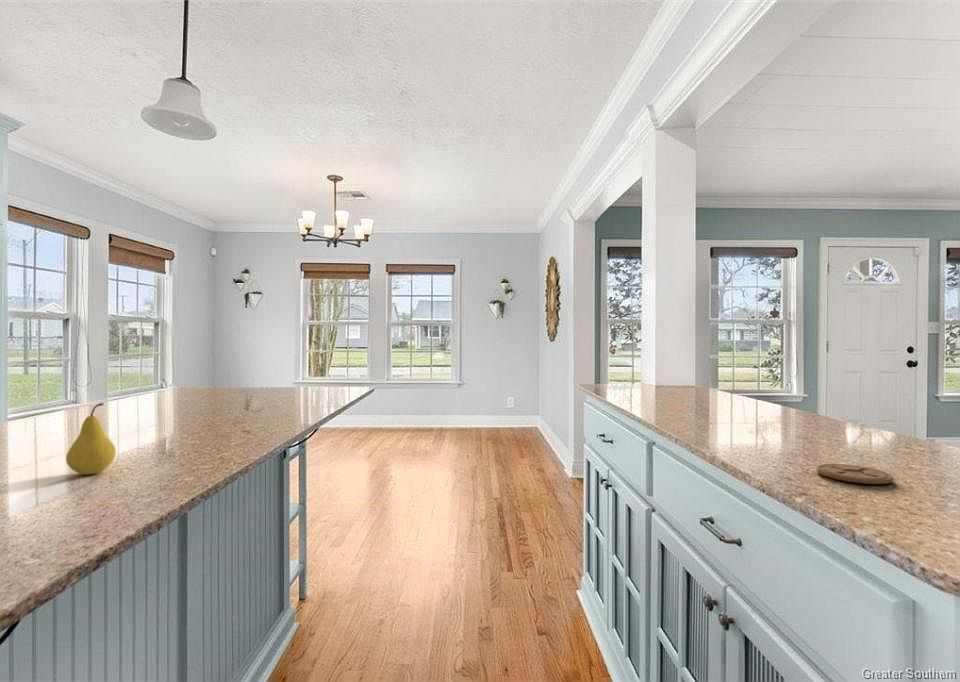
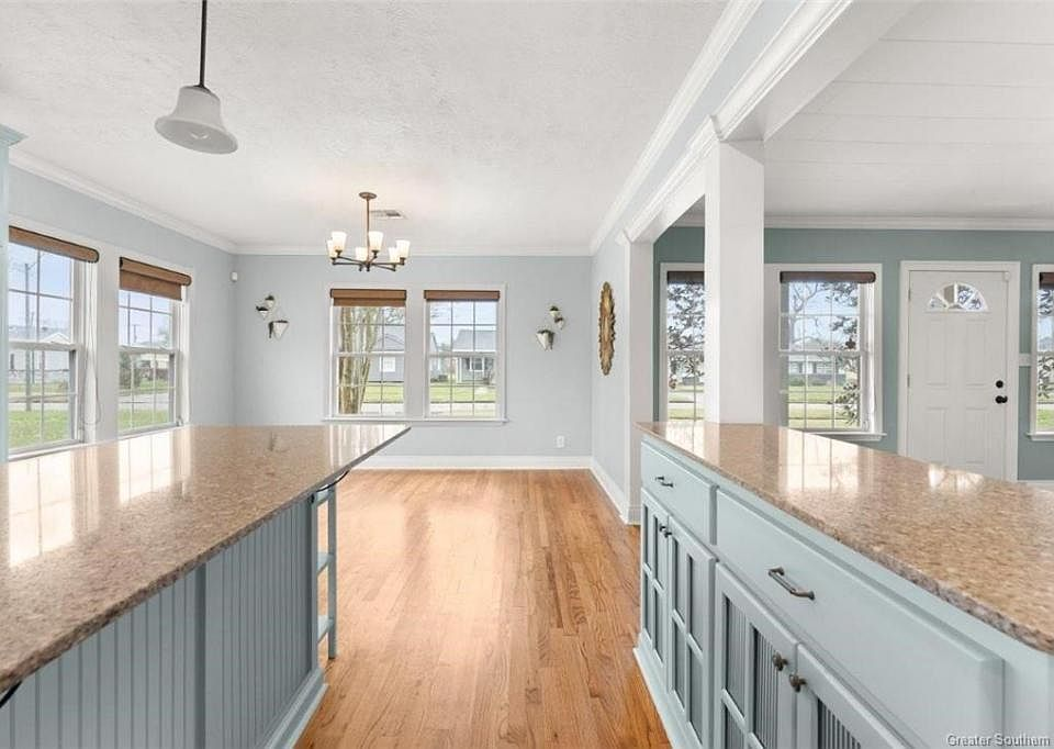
- fruit [65,402,117,476]
- coaster [816,463,894,485]
